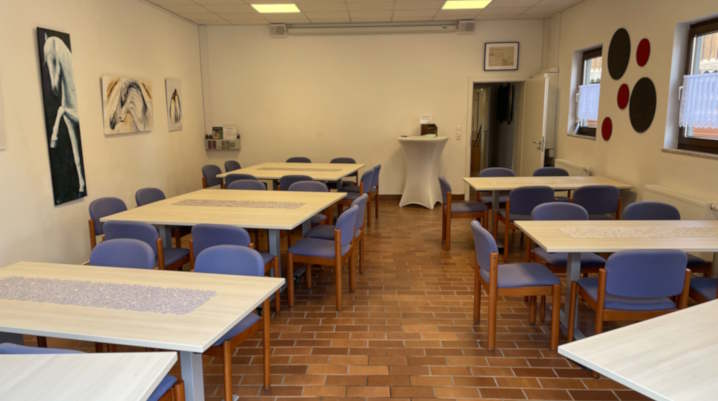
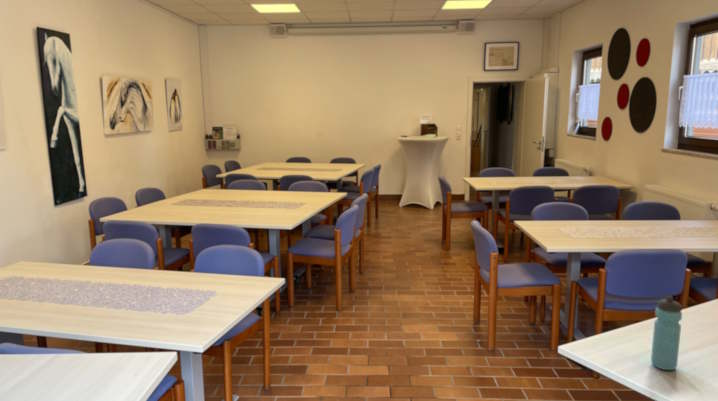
+ water bottle [650,295,683,371]
